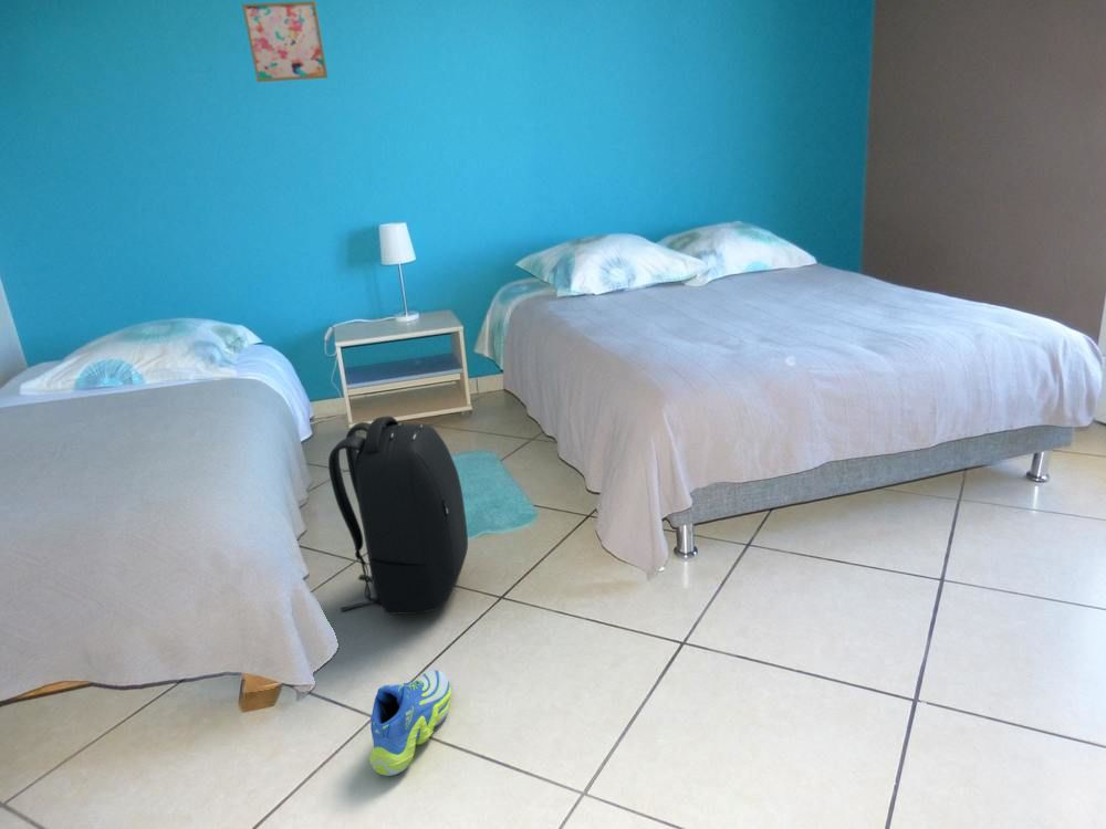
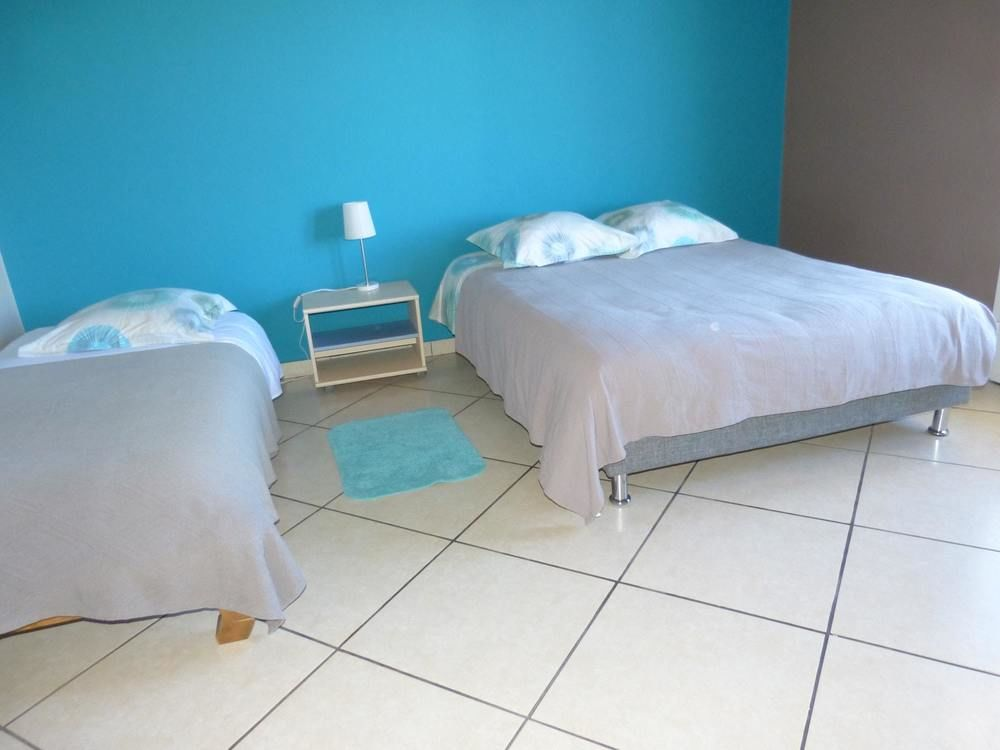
- wall art [241,0,330,84]
- sneaker [368,669,452,777]
- backpack [327,416,469,616]
